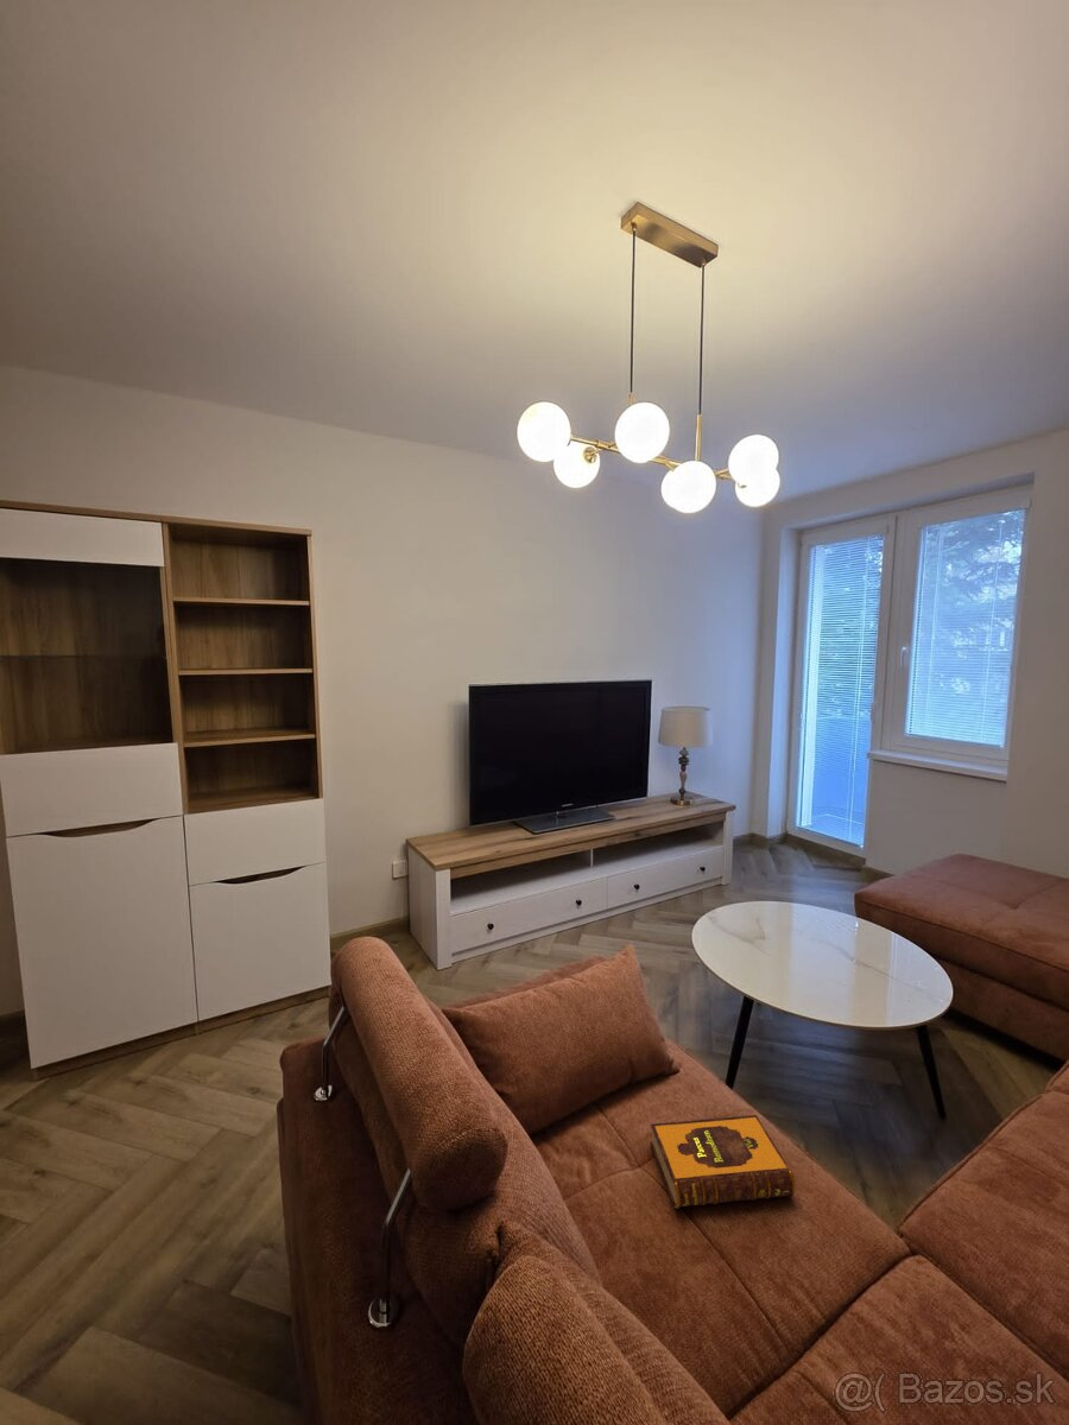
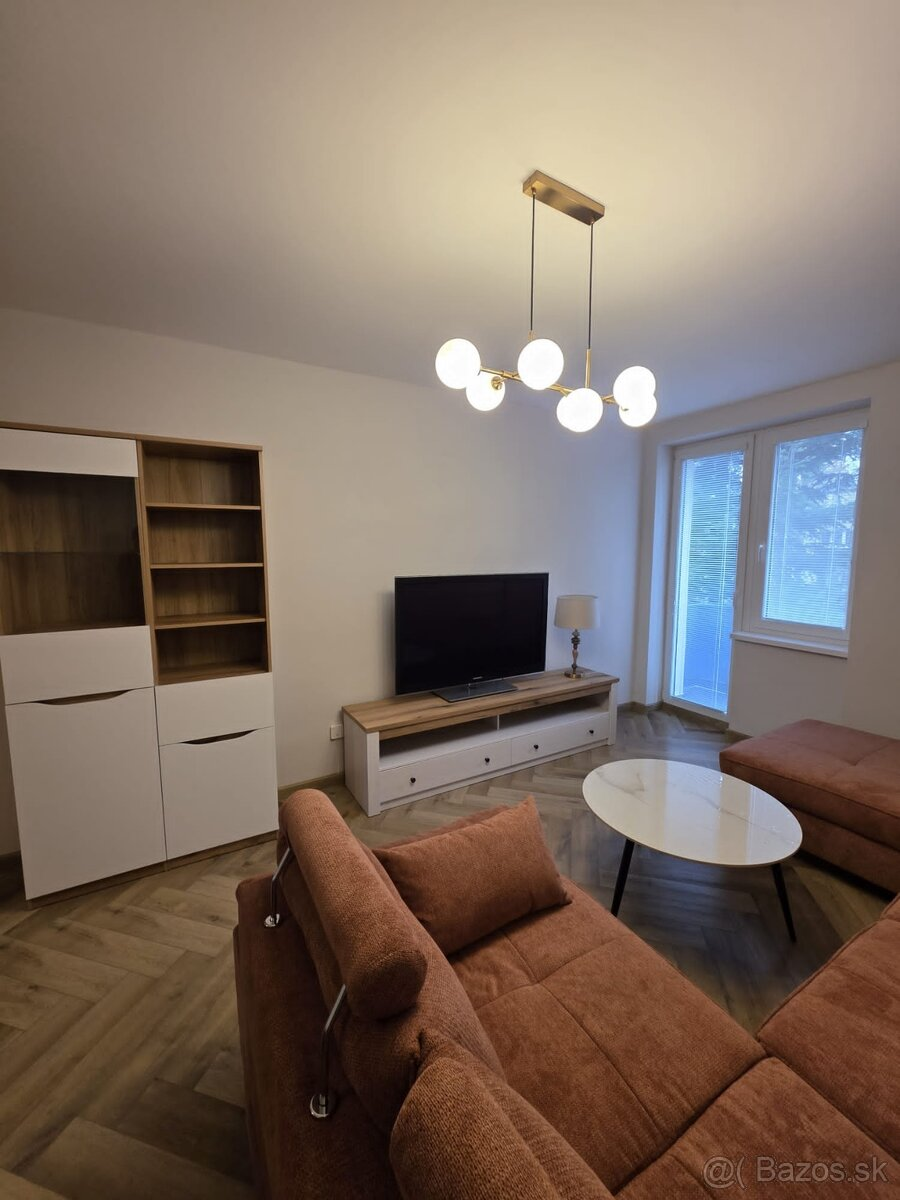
- hardback book [649,1114,797,1210]
